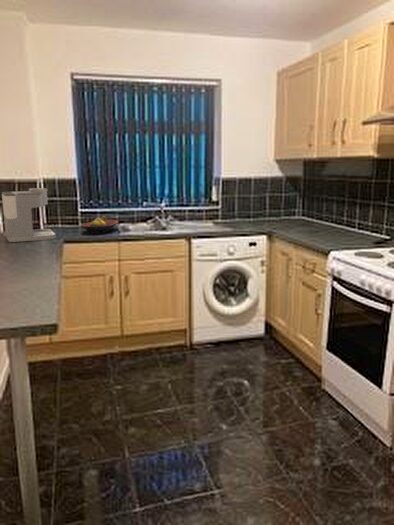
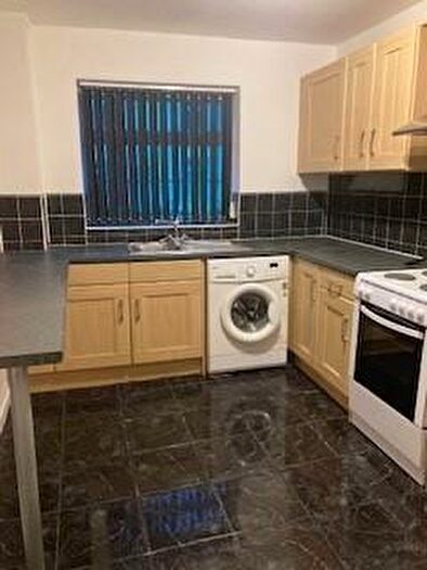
- coffee maker [1,187,57,243]
- fruit bowl [80,215,119,235]
